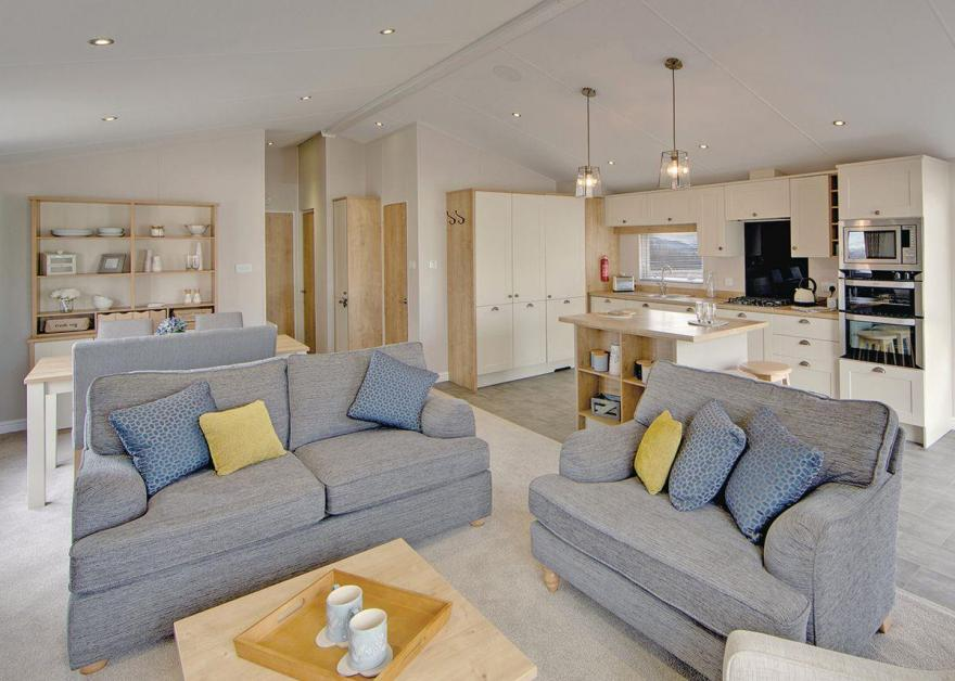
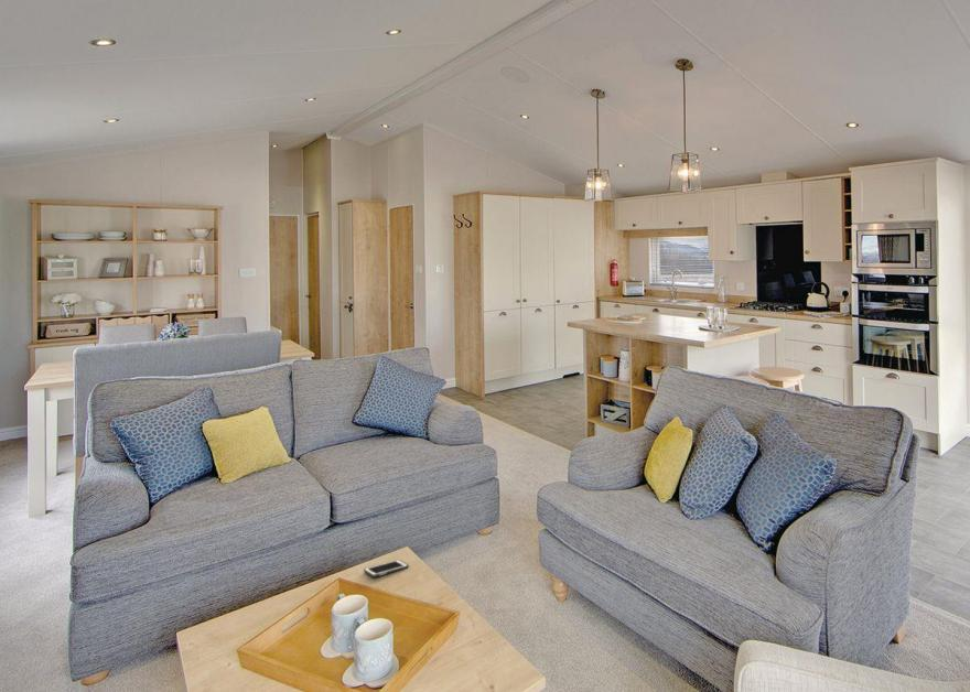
+ cell phone [363,559,409,579]
